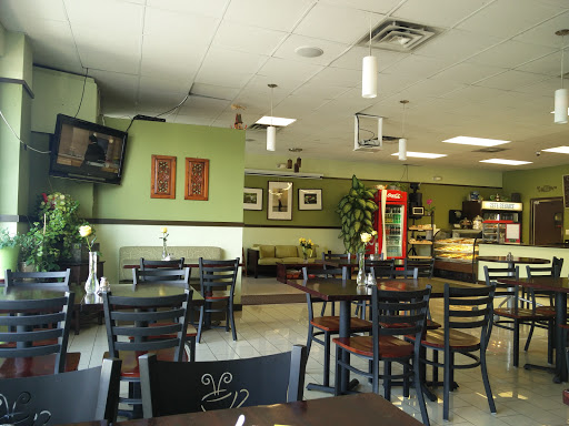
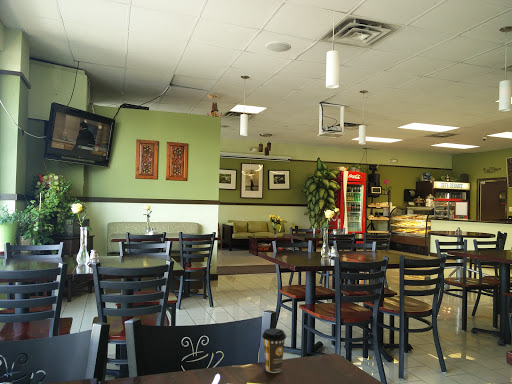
+ coffee cup [261,327,287,374]
